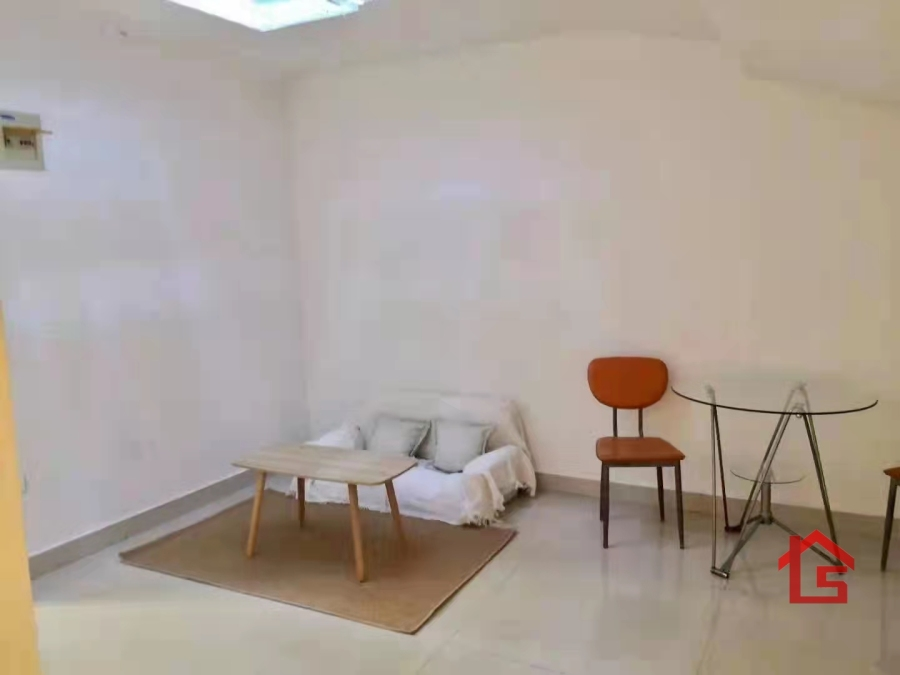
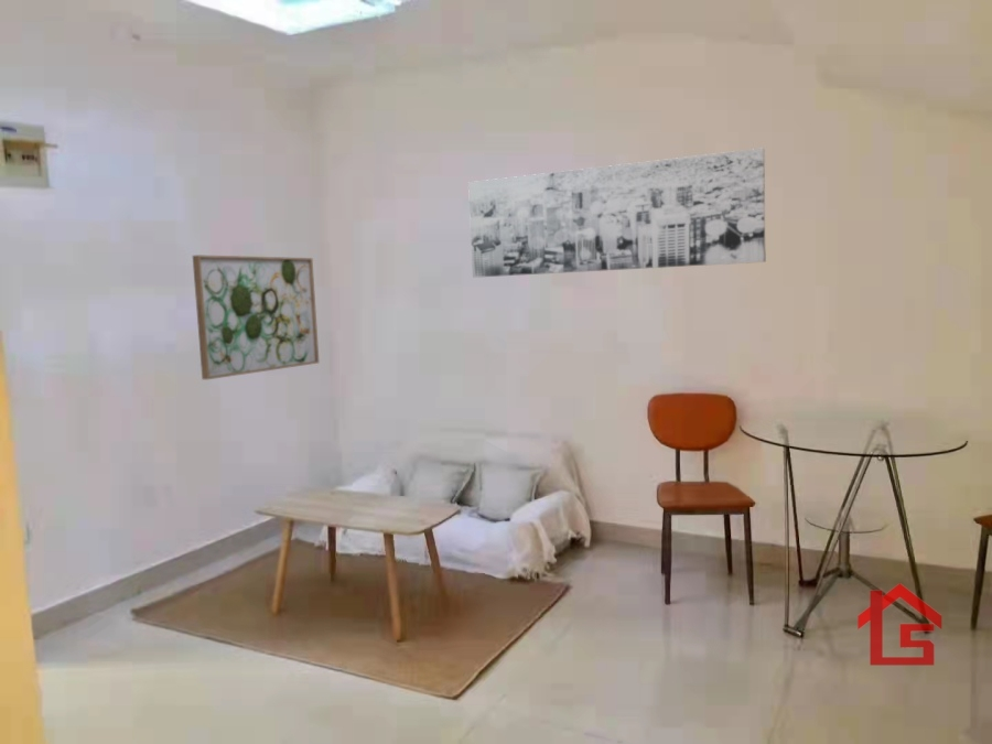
+ wall art [192,254,321,380]
+ wall art [467,148,766,279]
